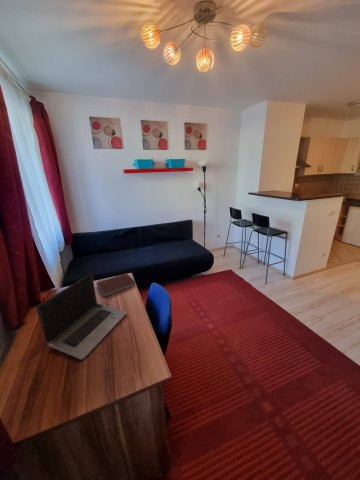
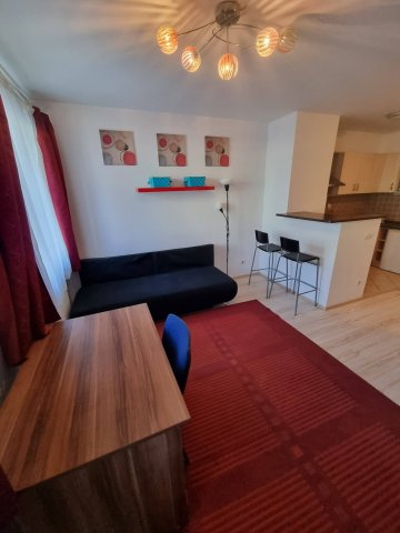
- notebook [96,272,137,298]
- laptop computer [35,273,127,361]
